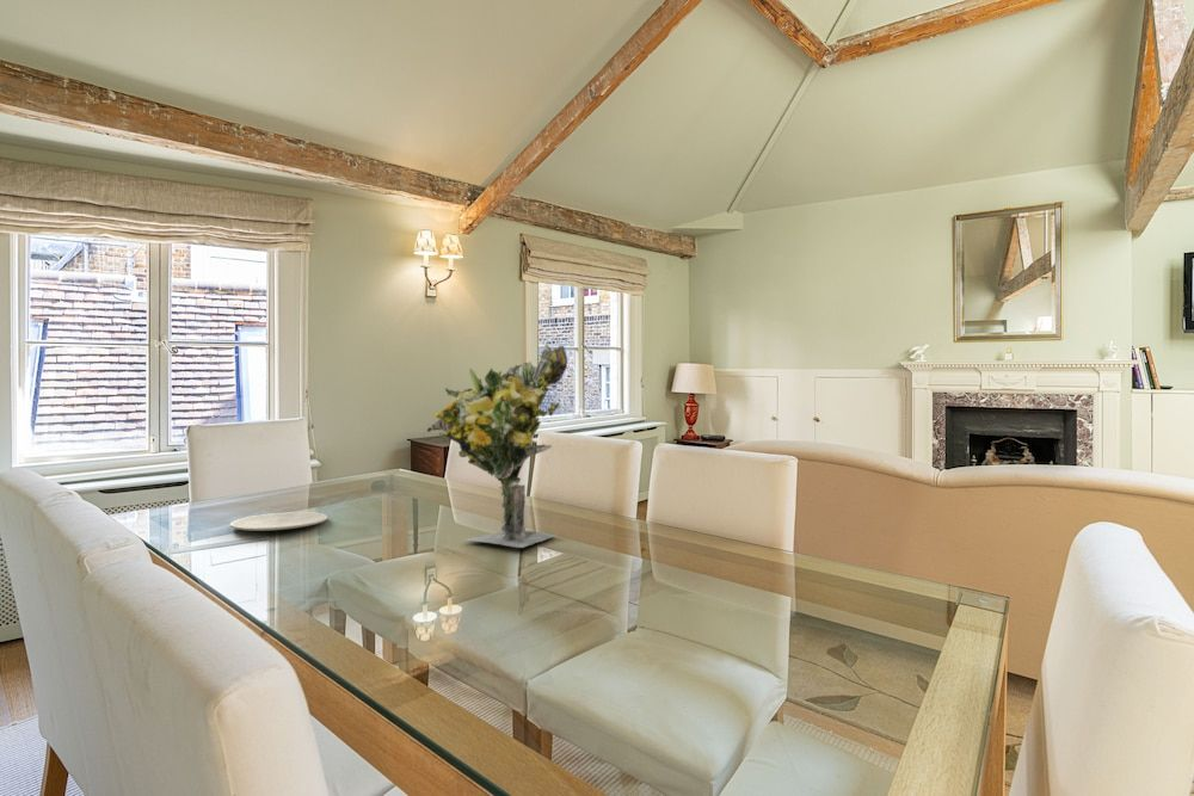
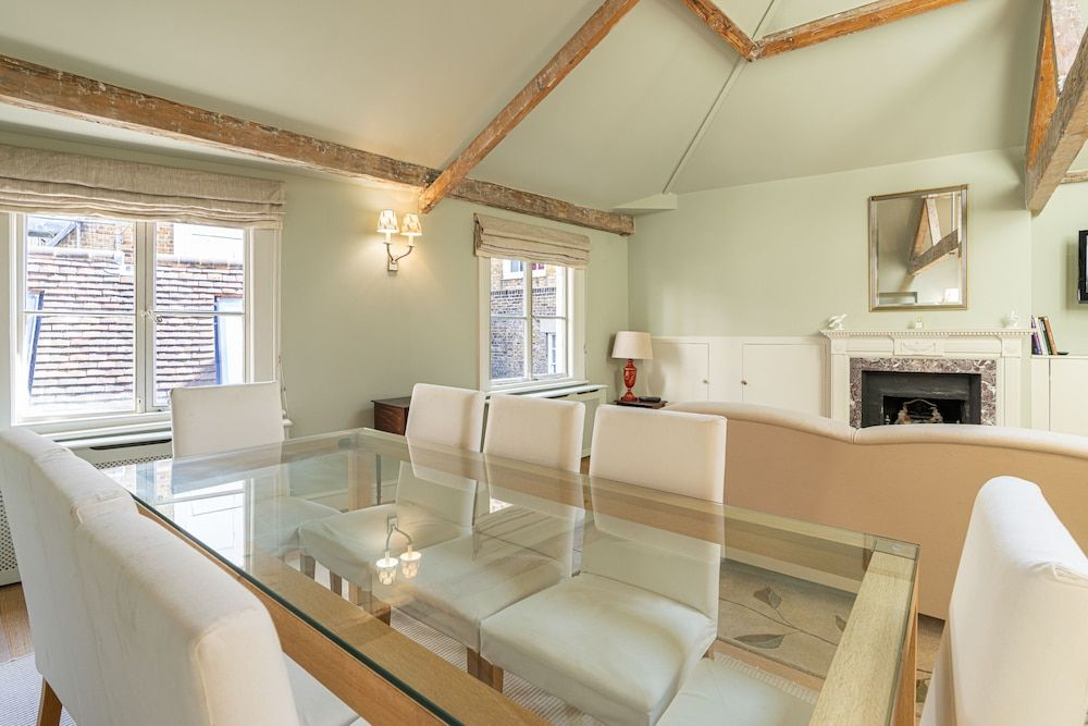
- bouquet [426,344,568,549]
- plate [229,511,328,532]
